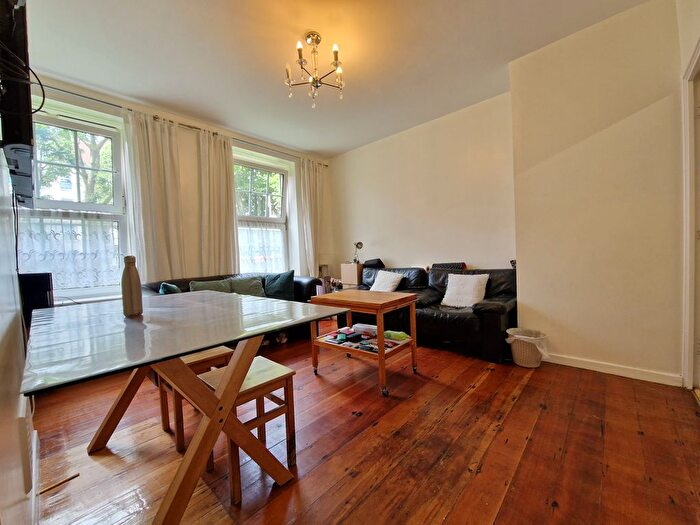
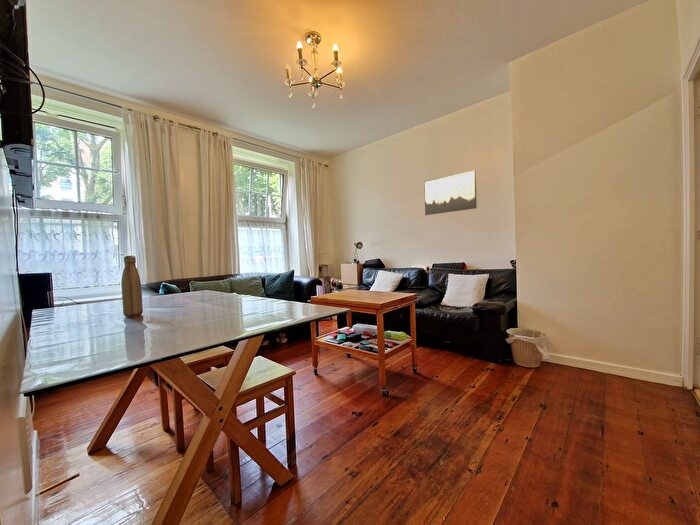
+ wall art [423,169,478,216]
